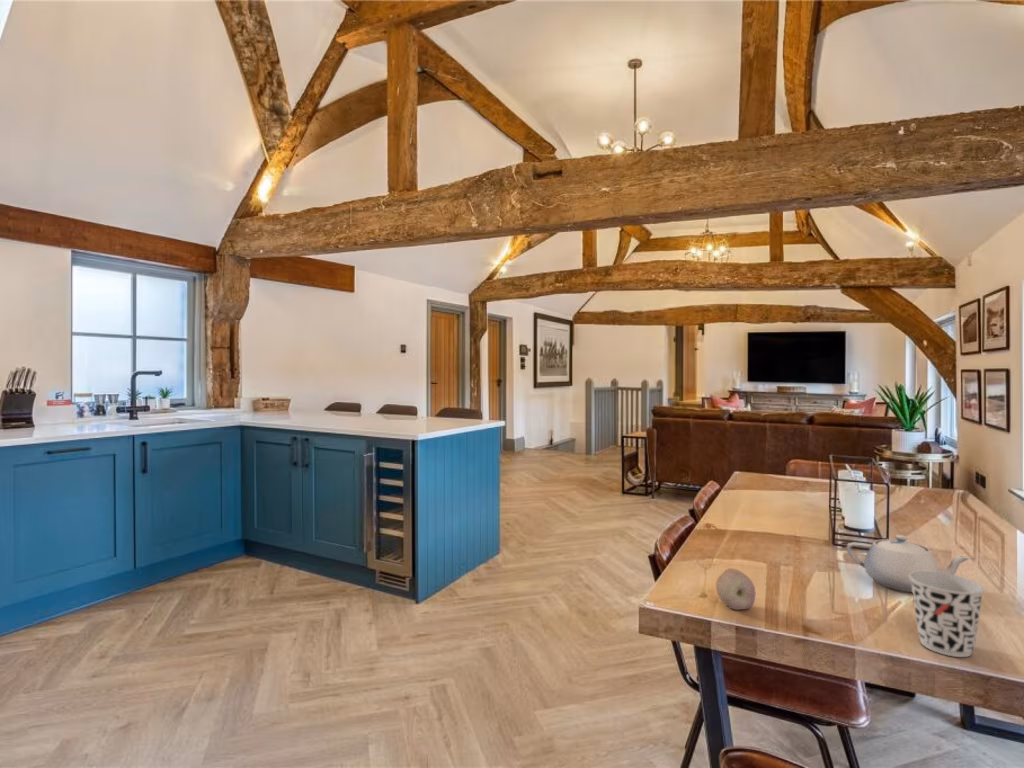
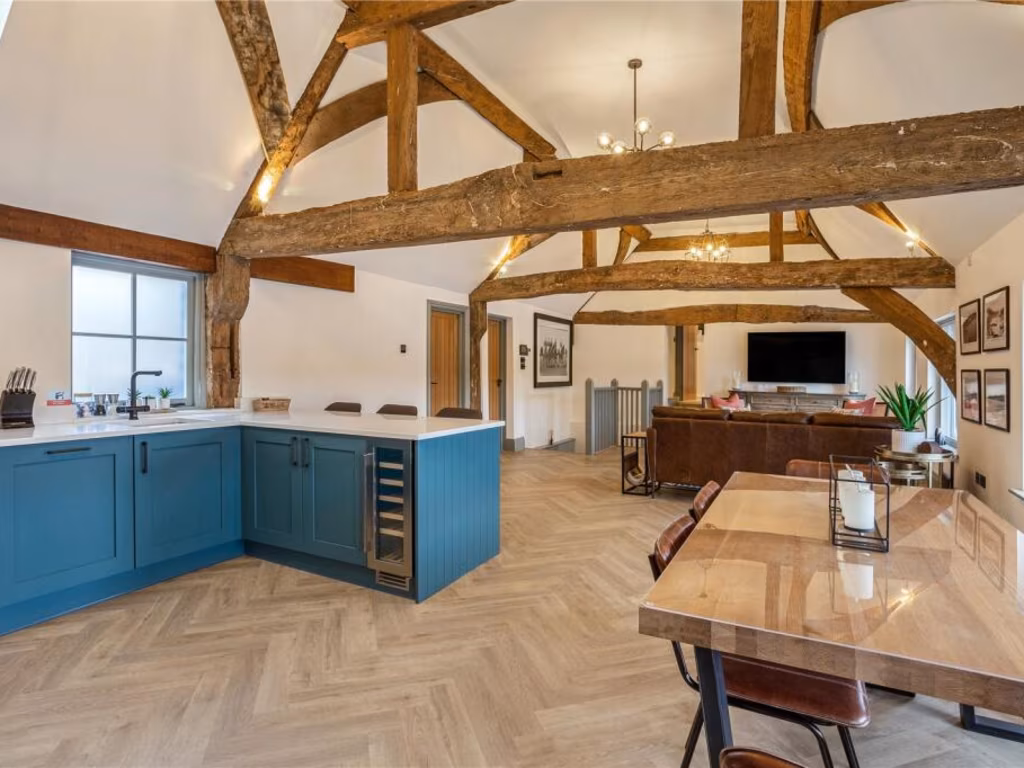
- fruit [715,567,756,611]
- teapot [845,534,972,593]
- cup [909,571,986,658]
